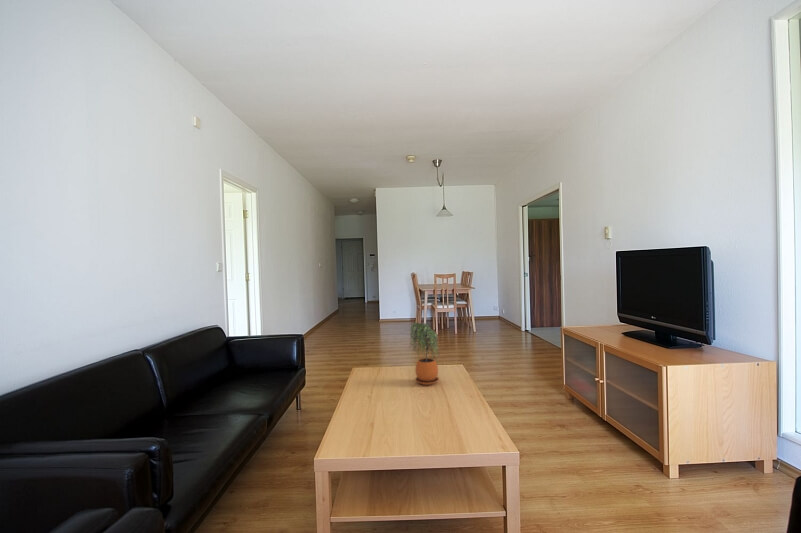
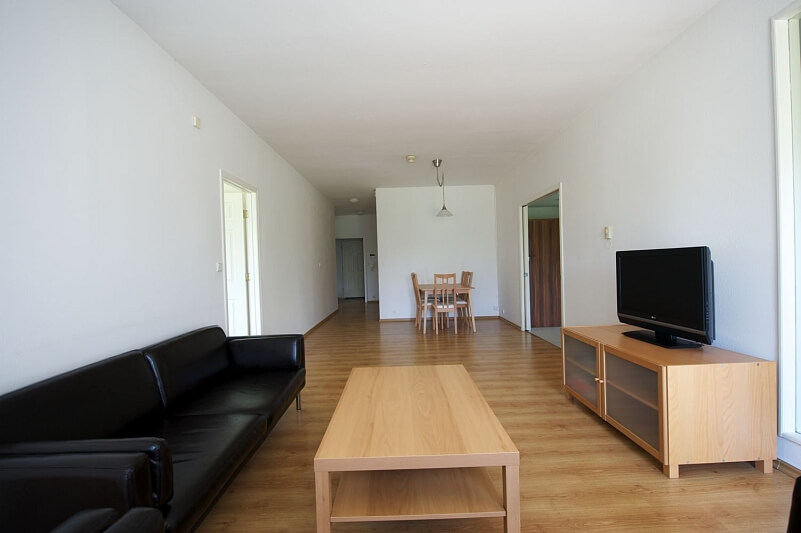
- potted plant [408,322,440,386]
